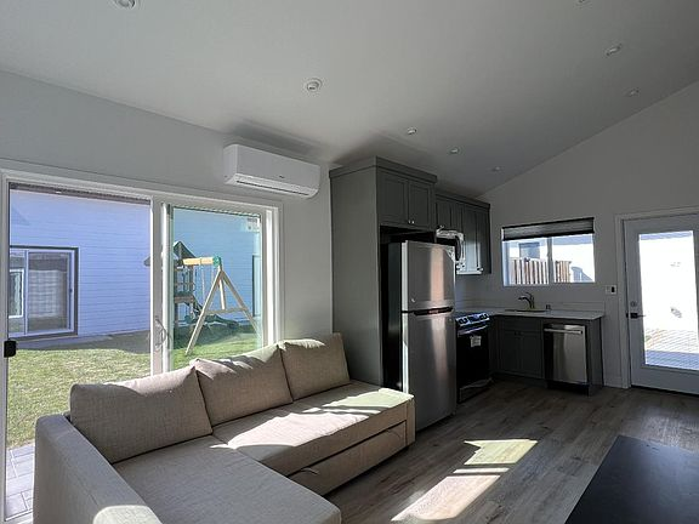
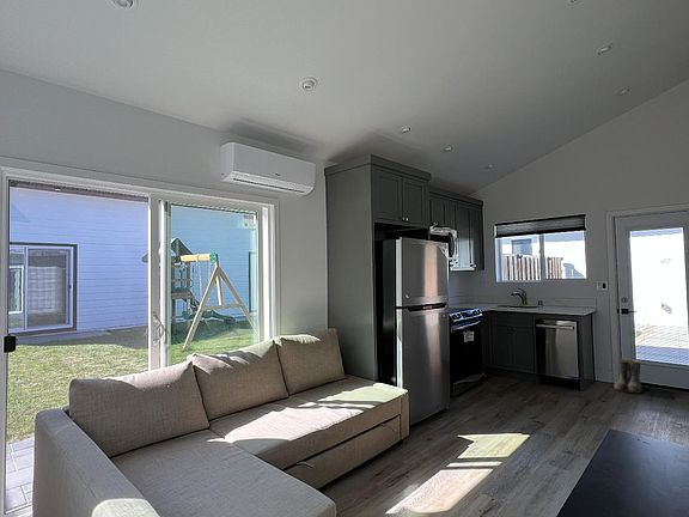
+ boots [612,358,644,394]
